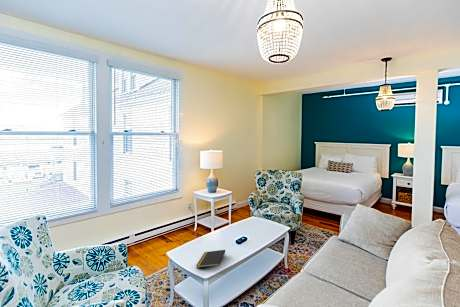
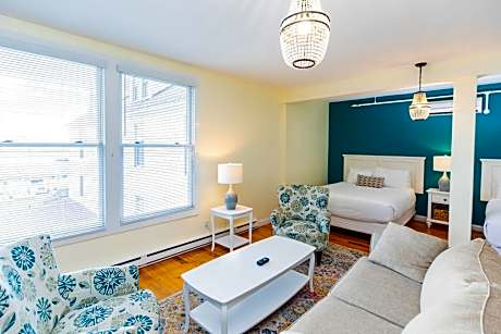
- notepad [195,249,226,269]
